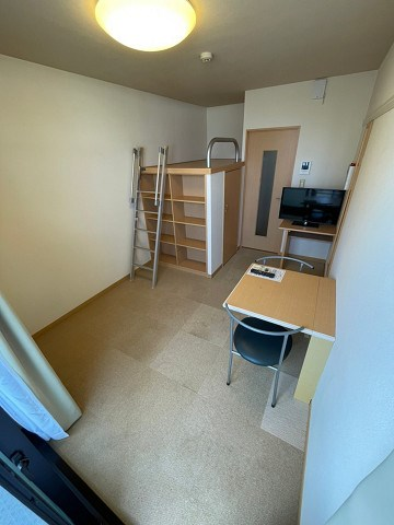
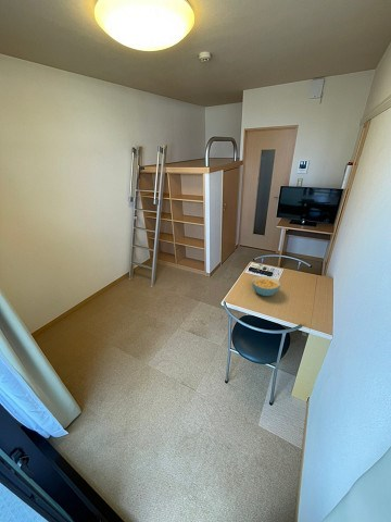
+ cereal bowl [251,275,281,297]
